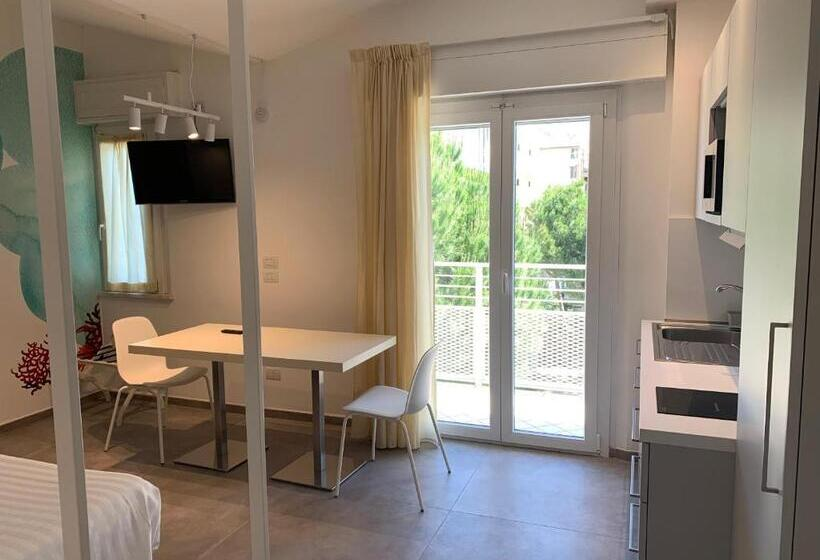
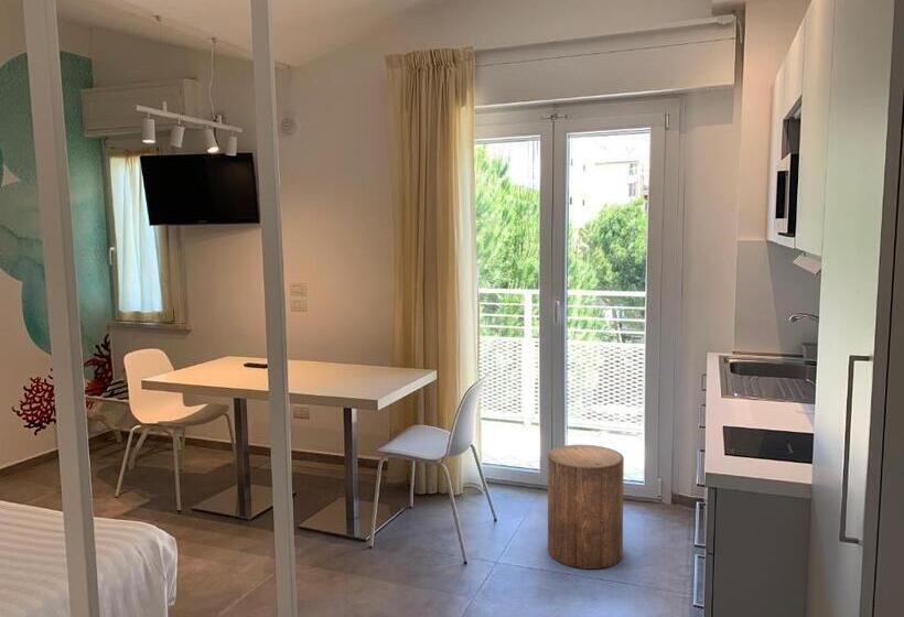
+ stool [547,444,625,570]
